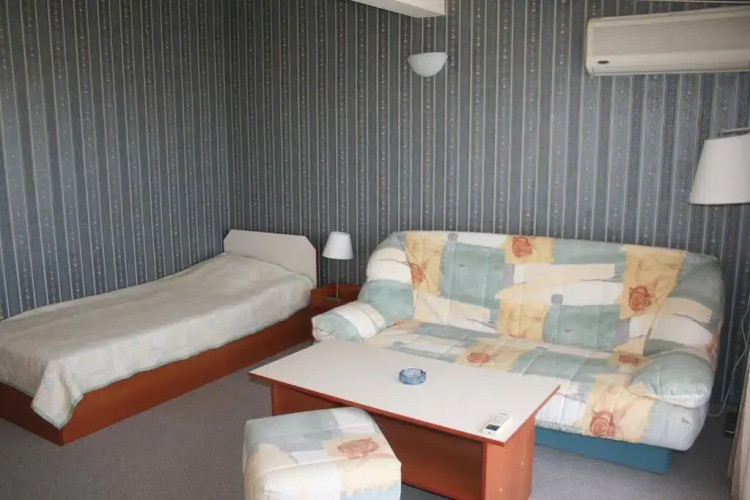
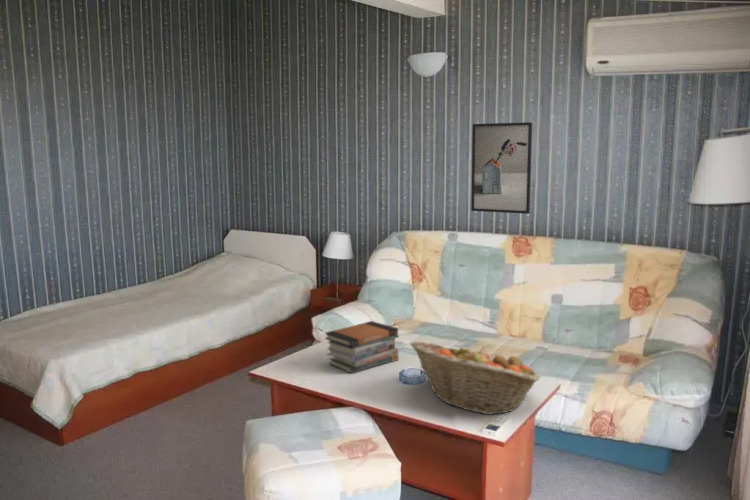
+ fruit basket [409,340,541,415]
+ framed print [470,121,533,215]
+ book stack [323,320,400,374]
